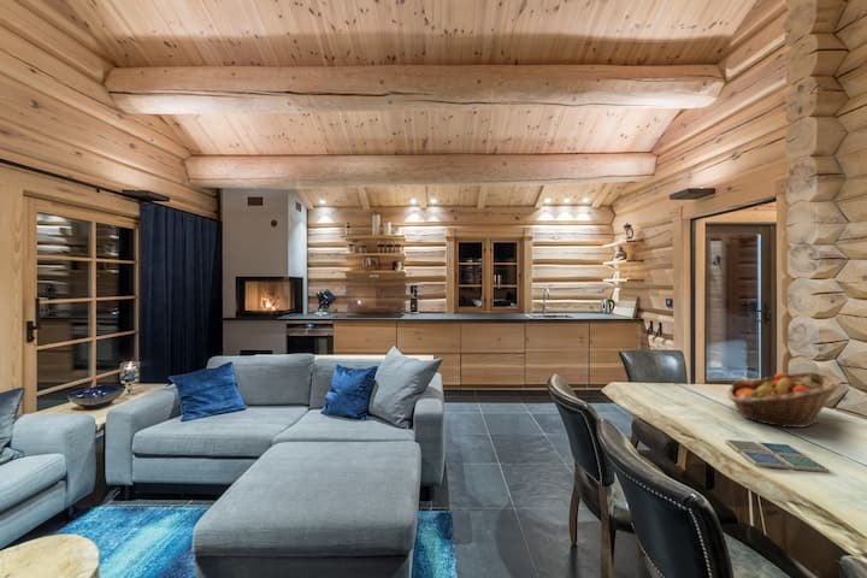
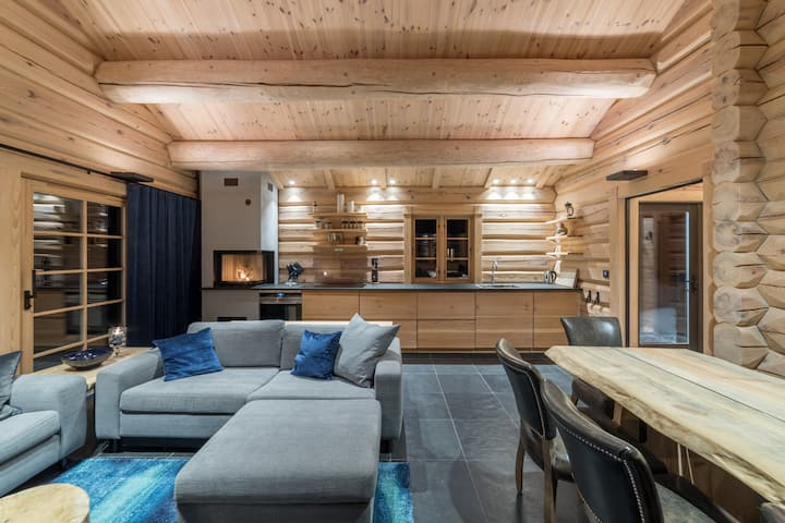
- fruit basket [726,371,843,429]
- drink coaster [724,438,830,473]
